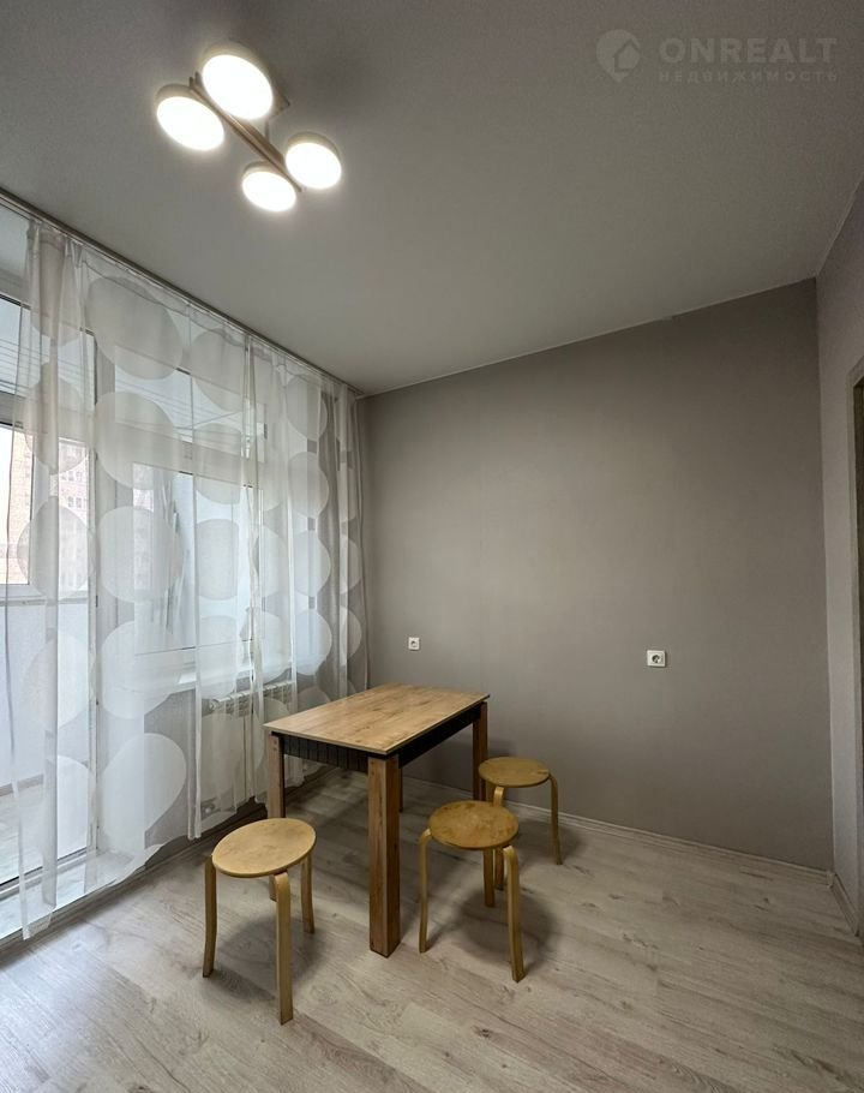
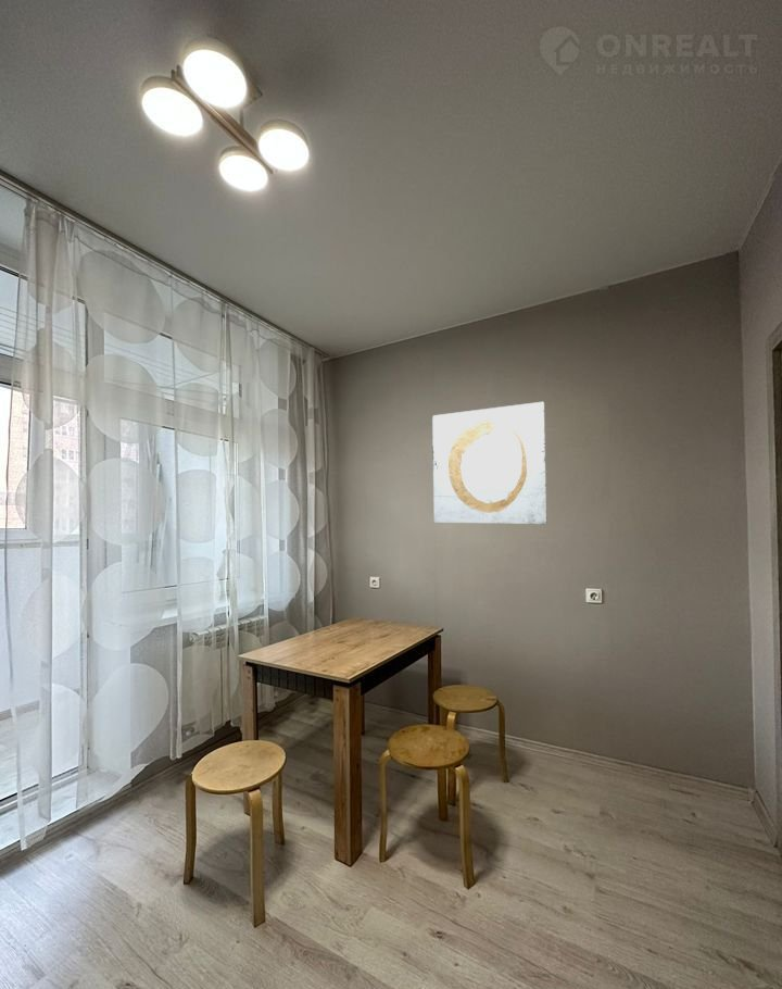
+ wall art [431,401,548,525]
